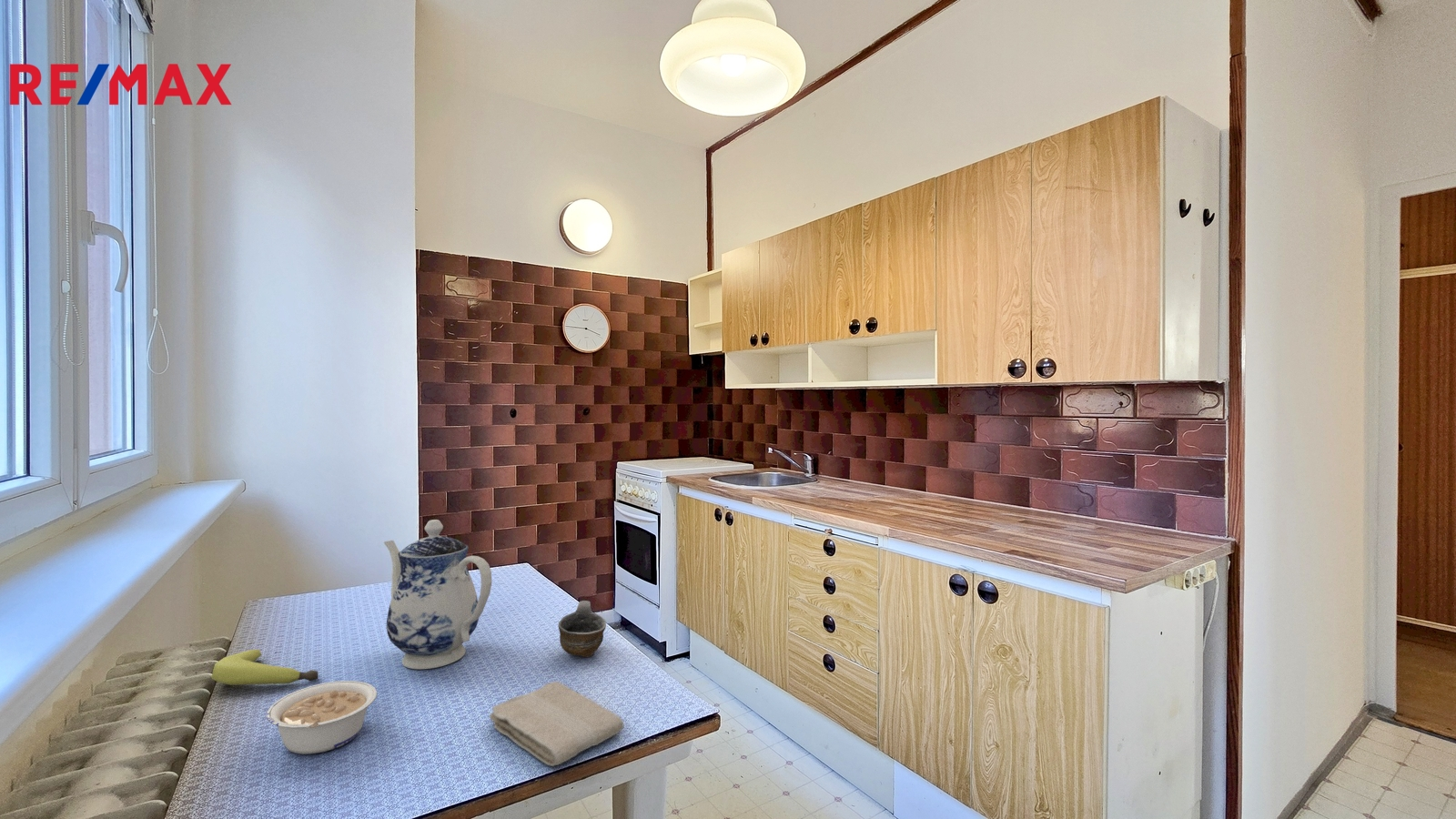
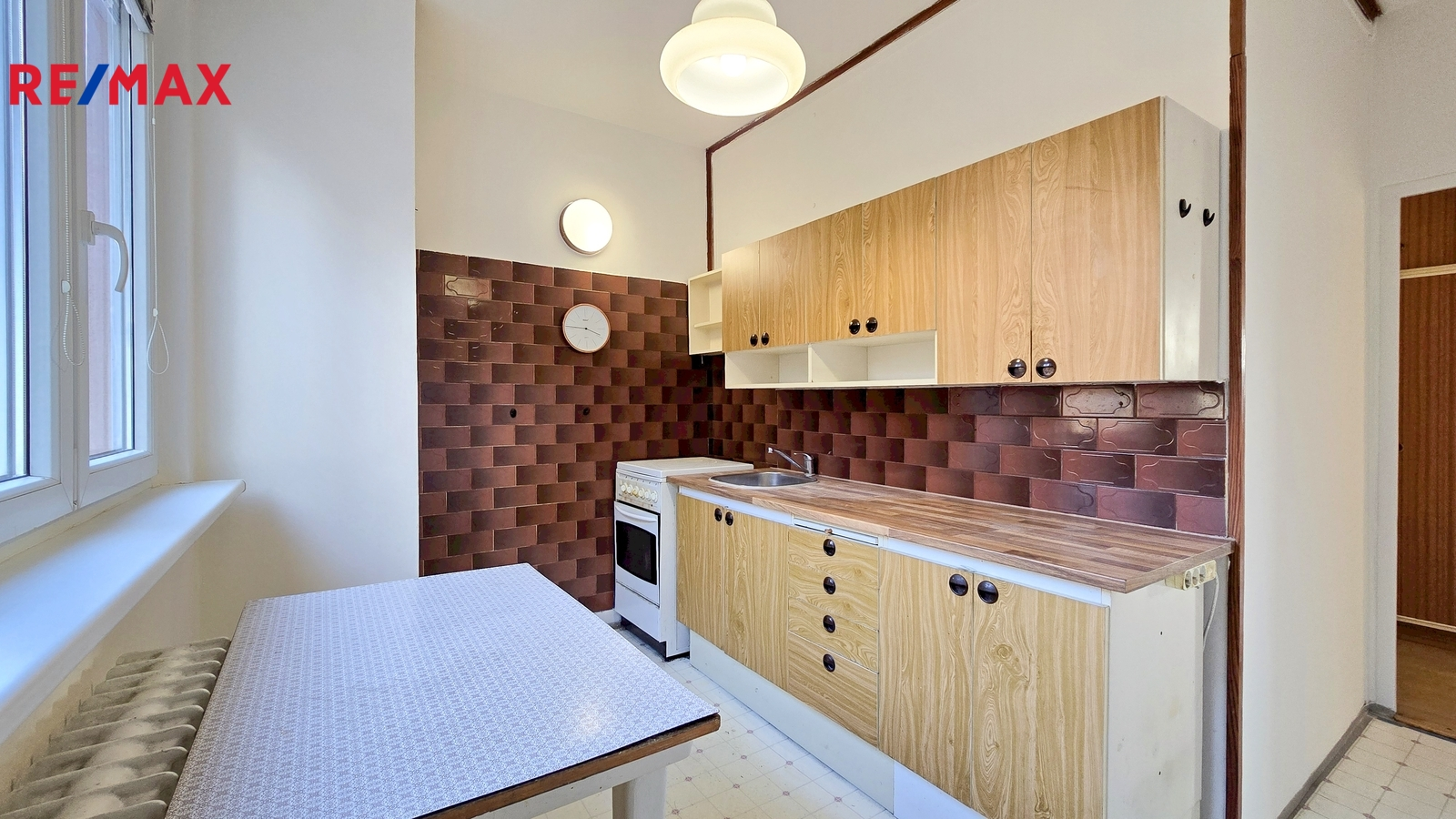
- legume [266,680,378,755]
- banana [210,649,319,686]
- cup [557,600,607,658]
- washcloth [489,681,625,767]
- teapot [383,519,493,670]
